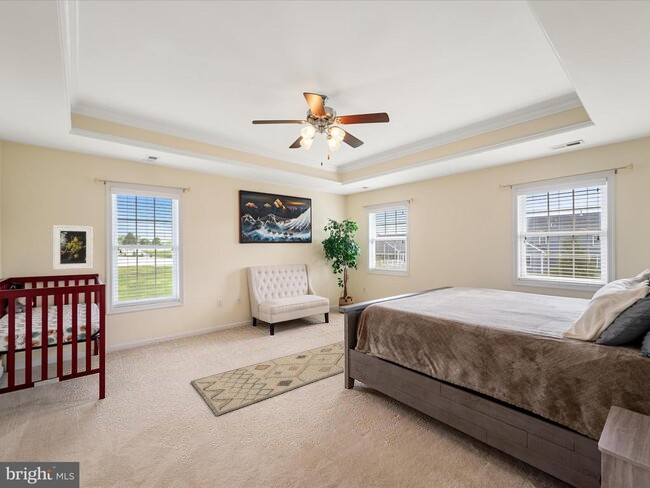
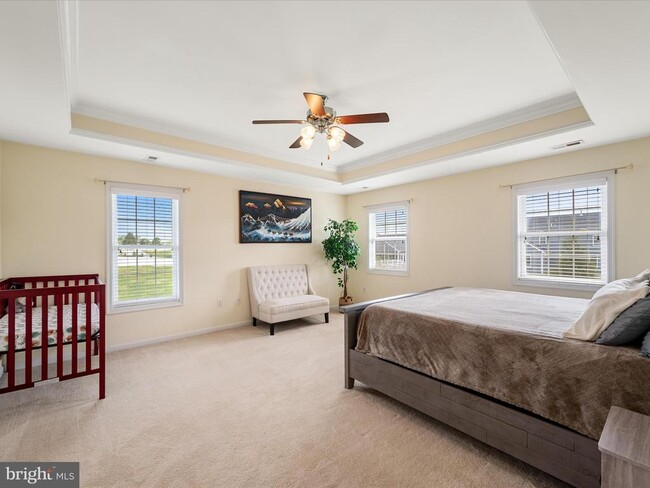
- rug [190,340,345,417]
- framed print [52,224,94,271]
